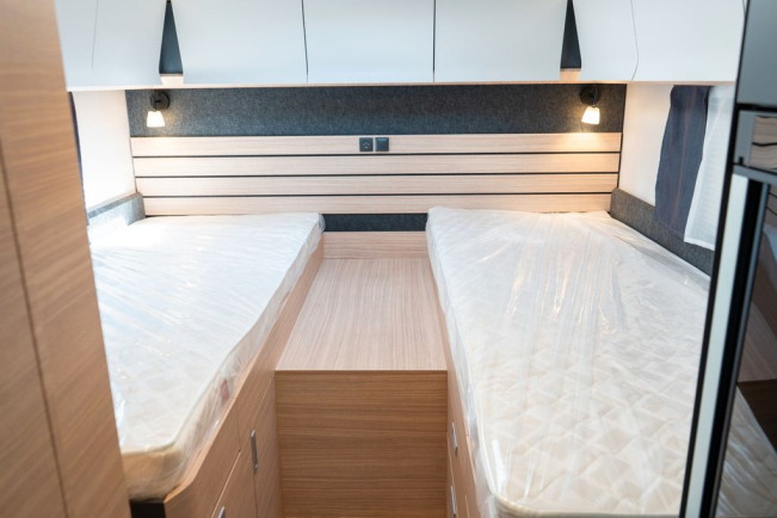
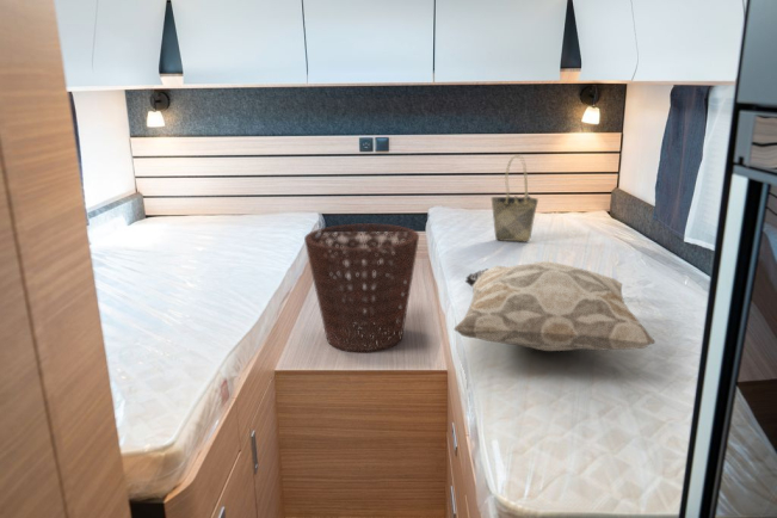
+ tote bag [491,154,539,243]
+ decorative pillow [454,260,656,352]
+ basket [303,222,420,353]
